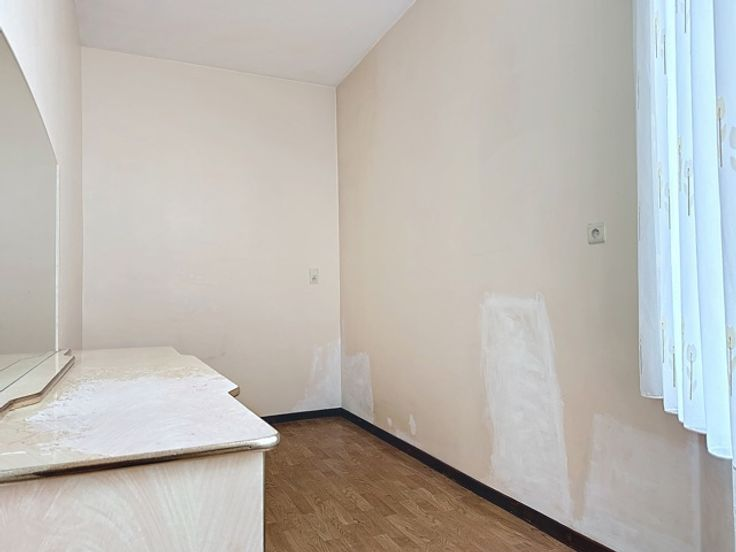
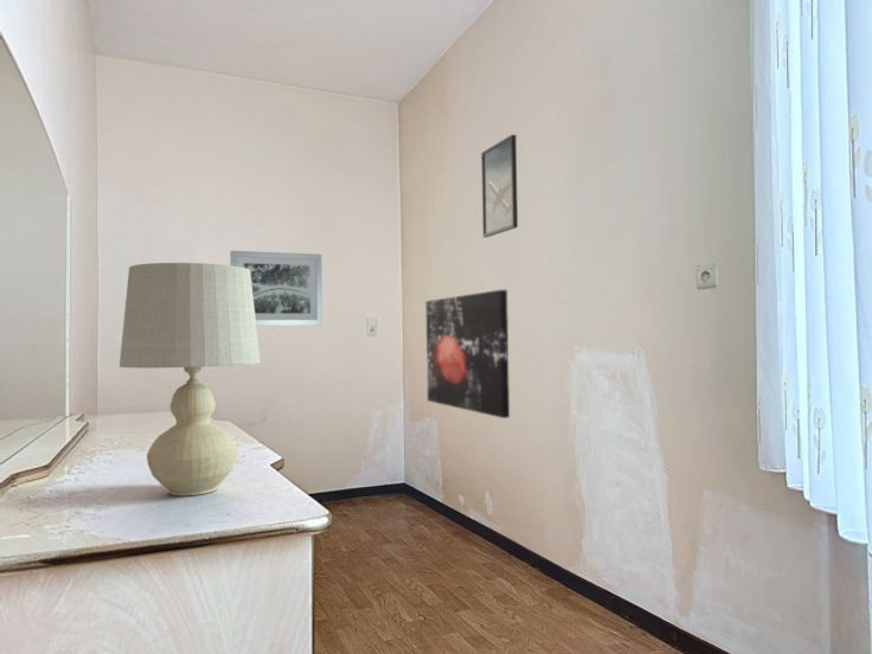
+ table lamp [118,262,262,496]
+ wall art [229,250,323,327]
+ wall art [425,289,511,419]
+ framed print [480,134,519,238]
